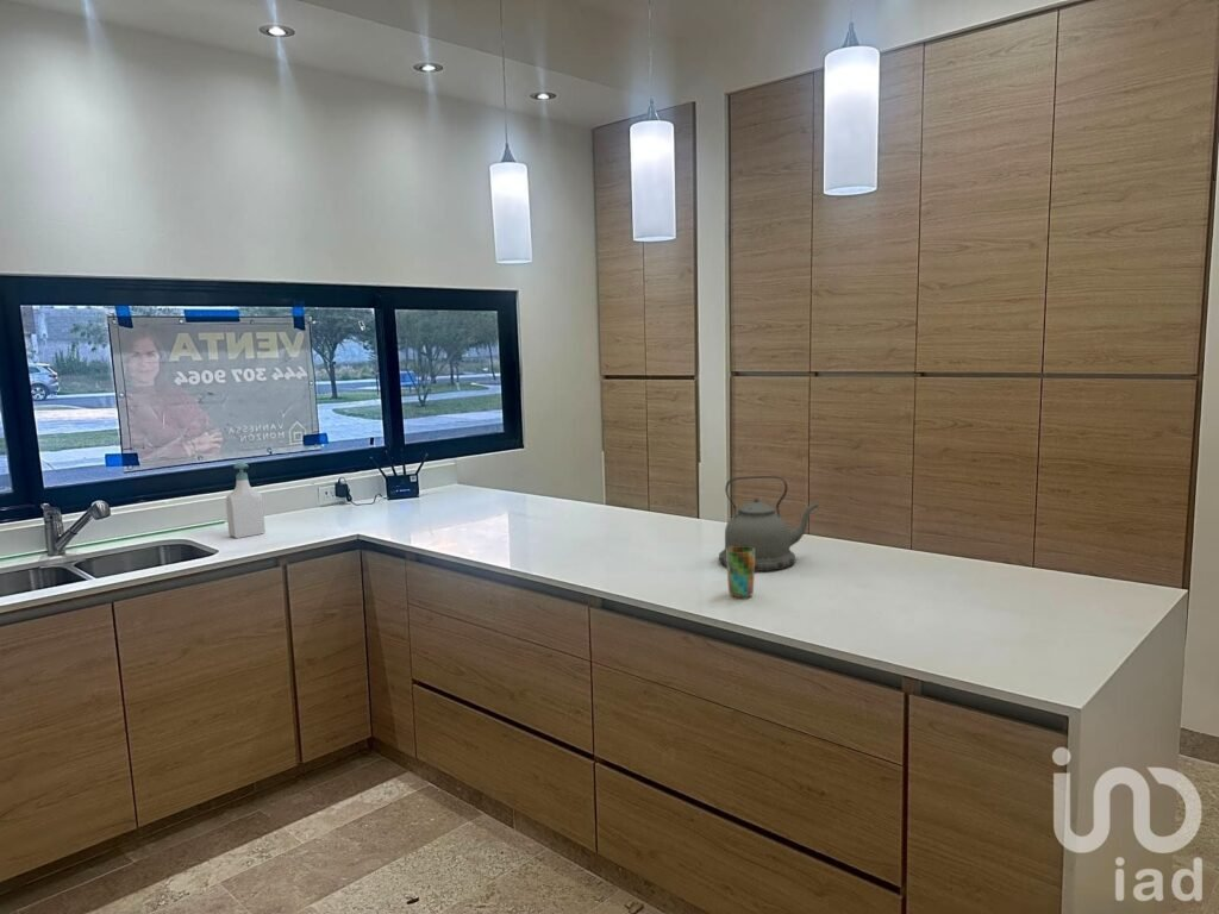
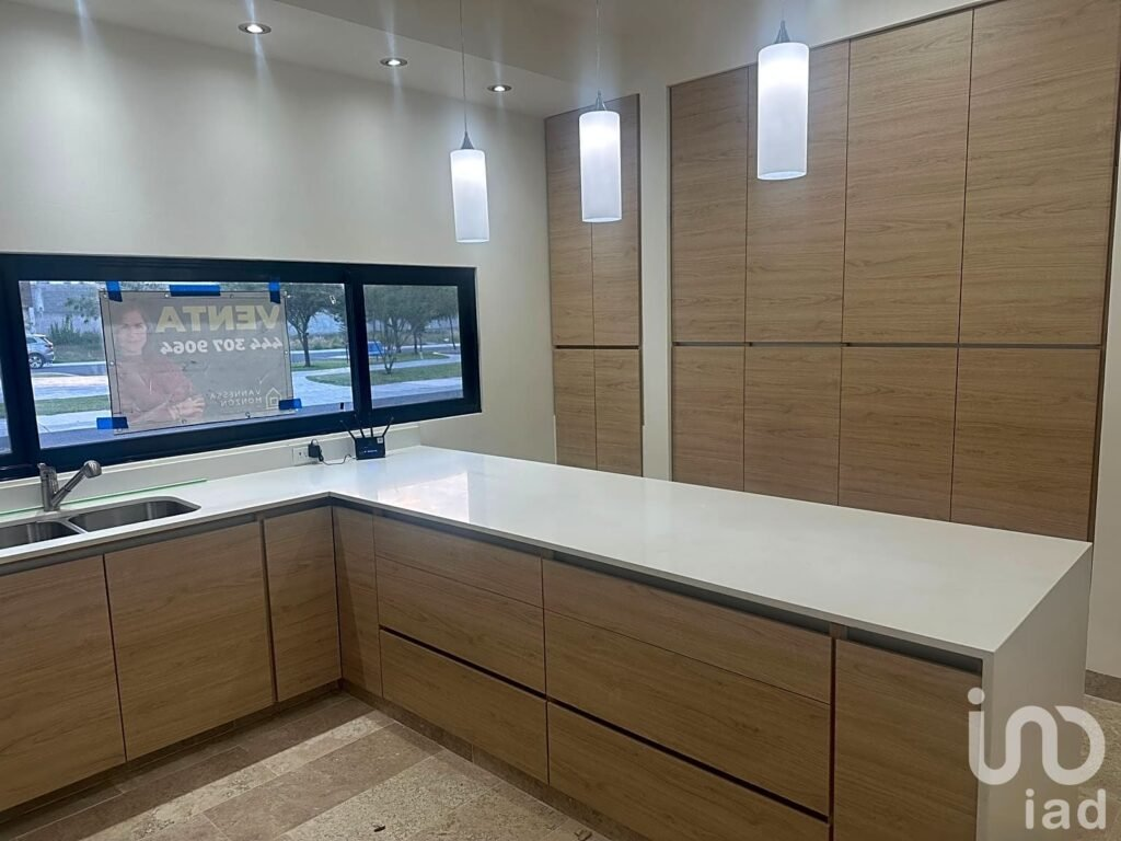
- soap bottle [225,461,267,539]
- kettle [718,475,819,572]
- cup [726,545,756,599]
